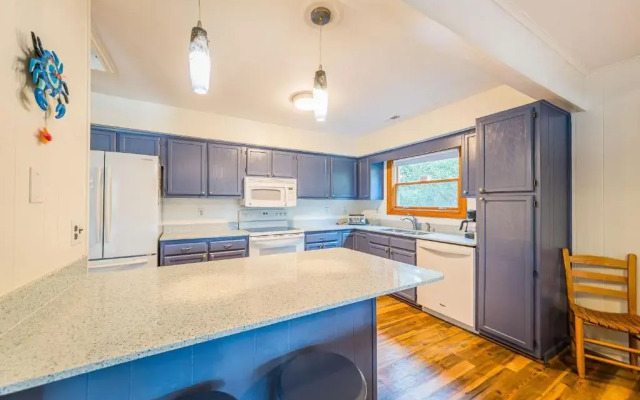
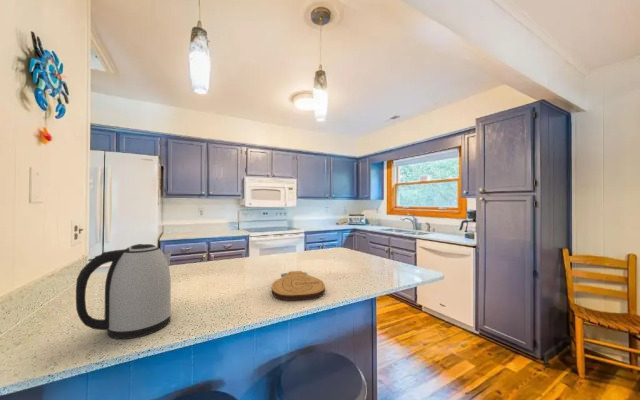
+ key chain [271,270,326,302]
+ kettle [75,243,172,340]
